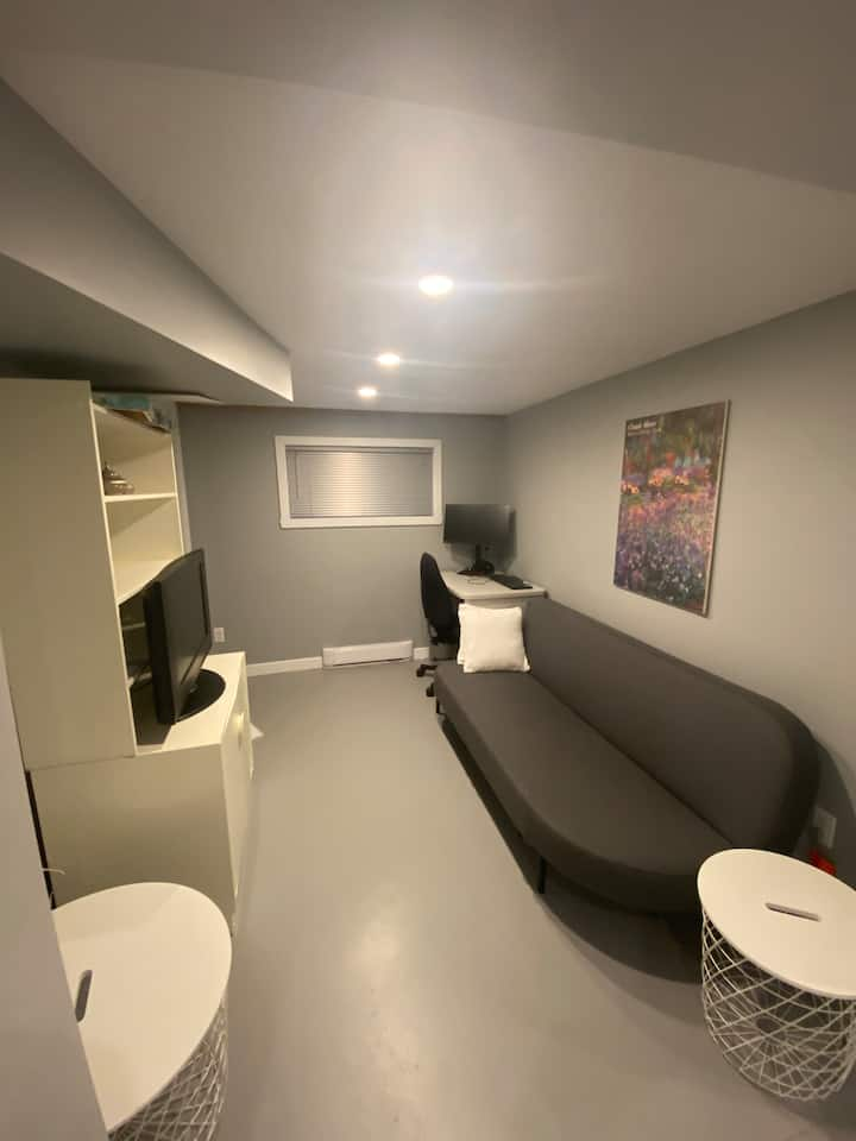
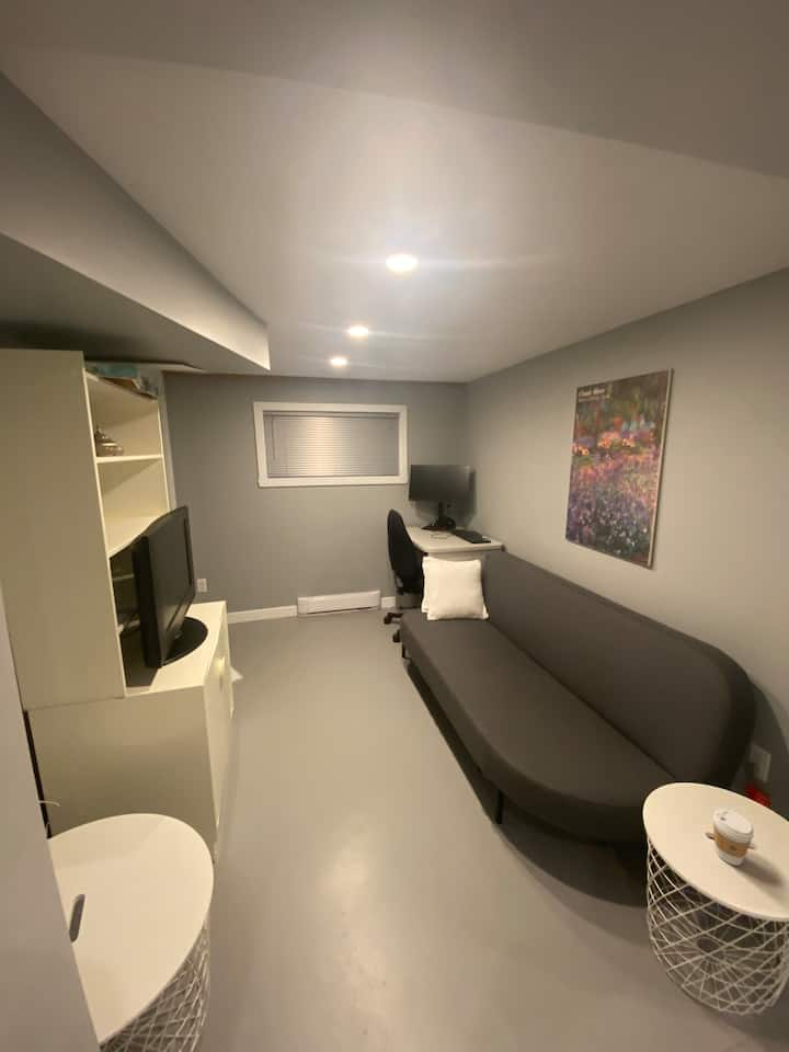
+ coffee cup [712,808,755,867]
